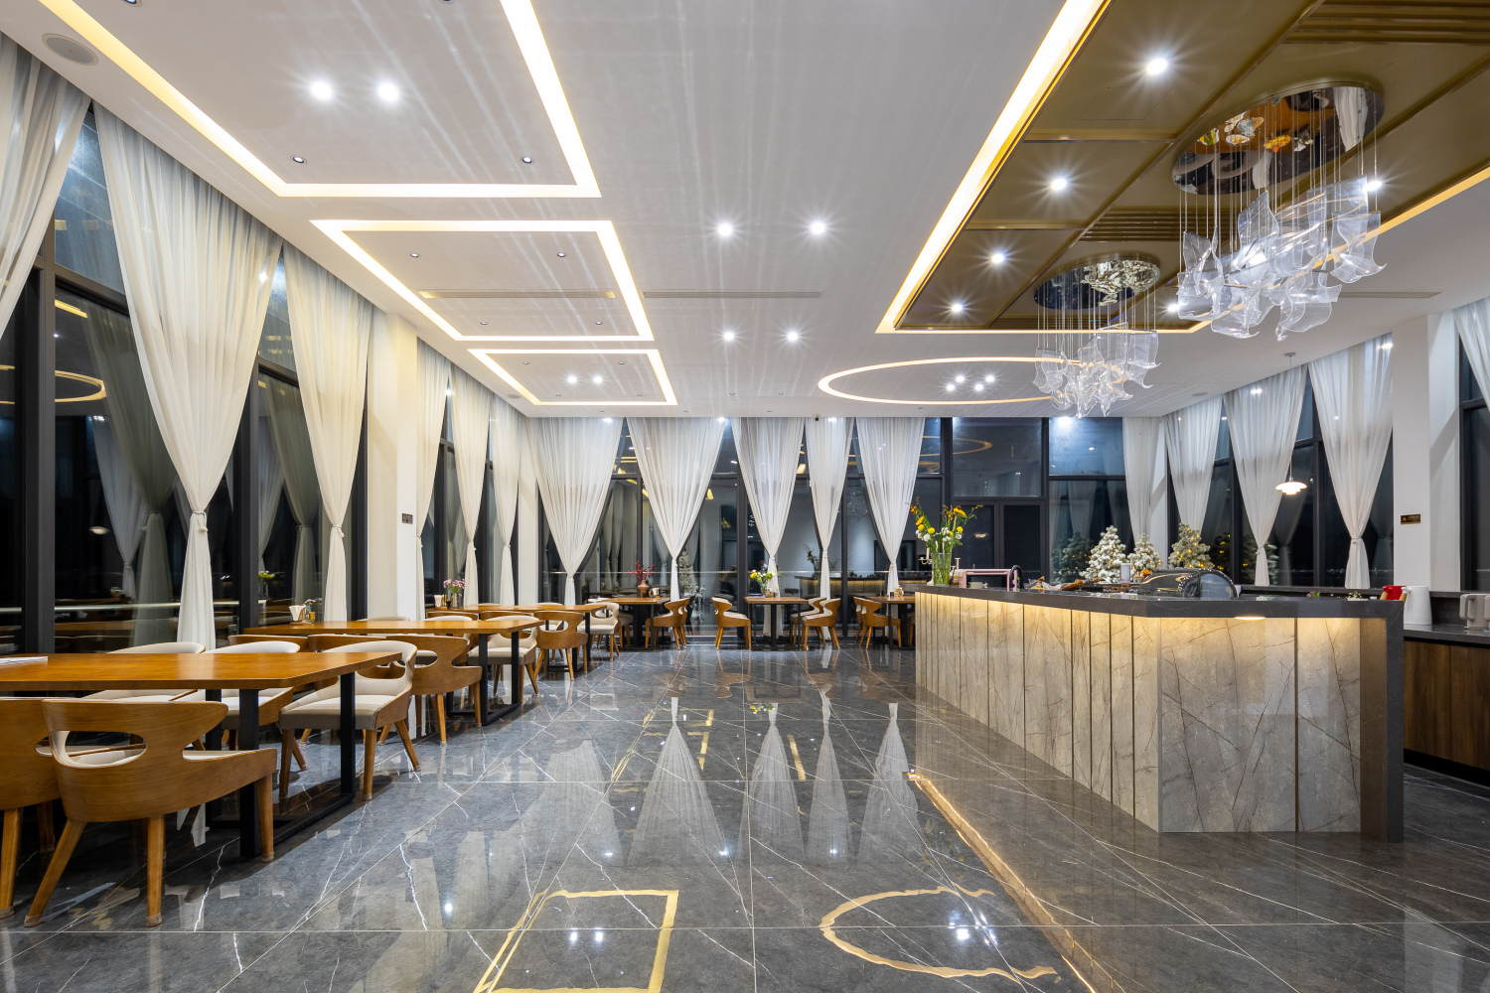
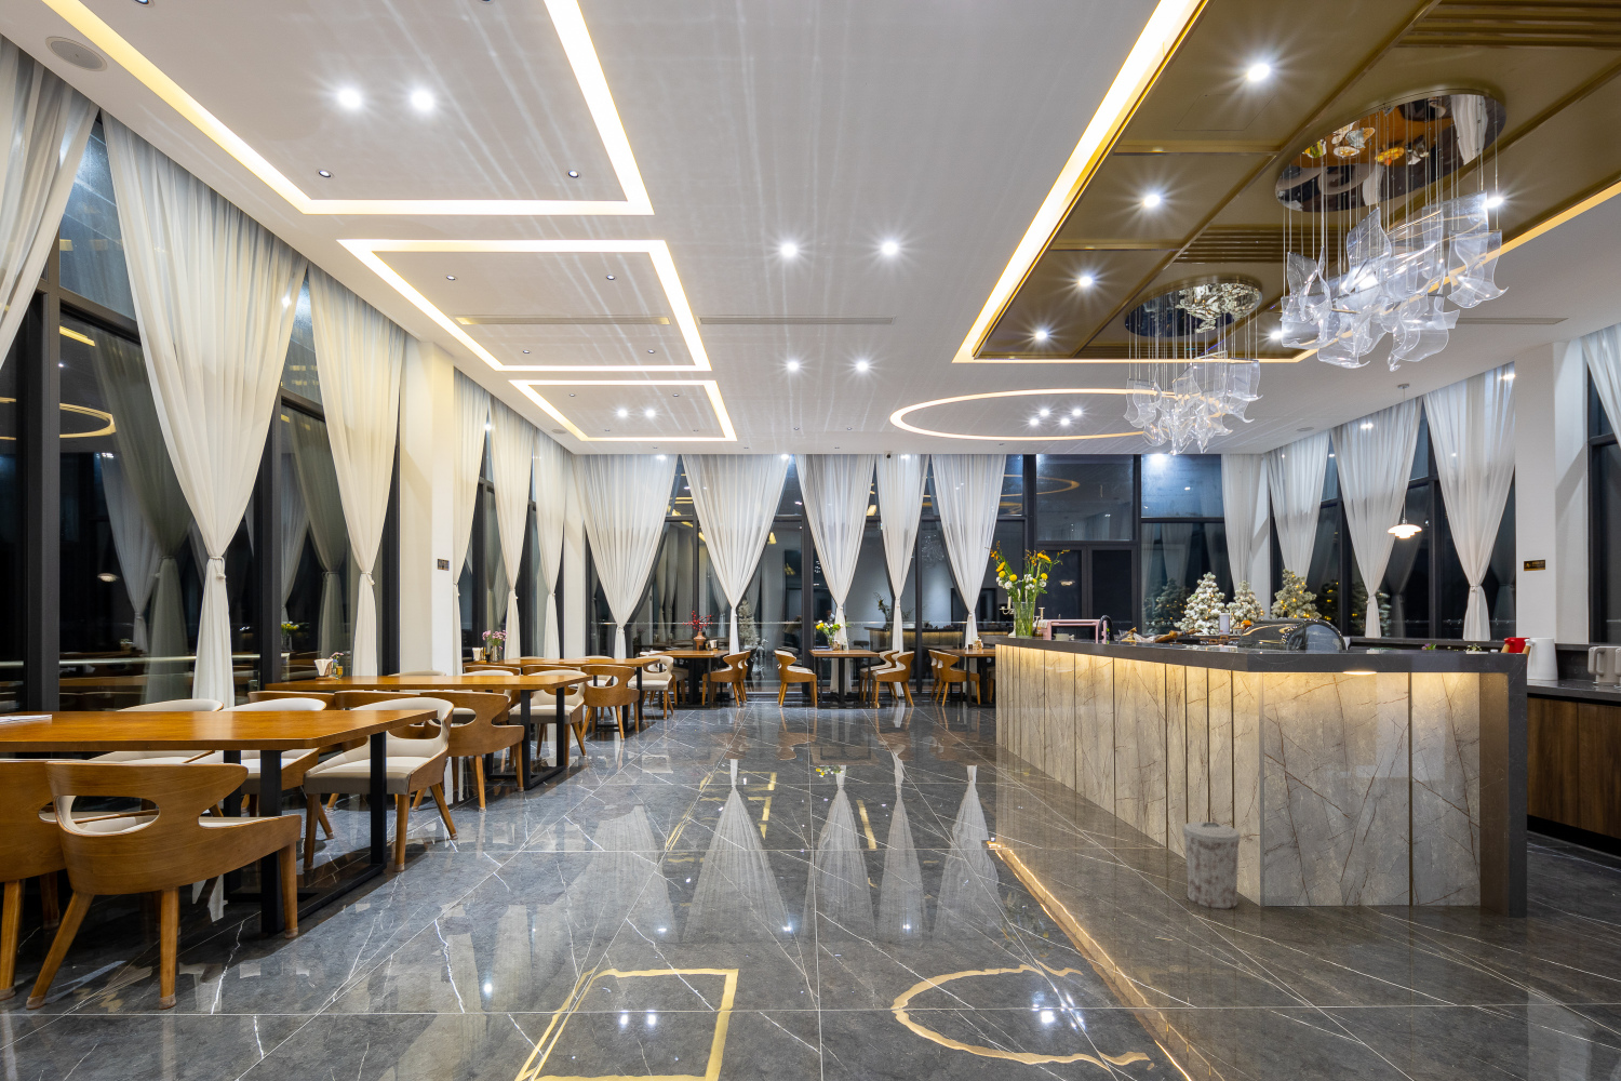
+ trash can [1182,820,1242,910]
